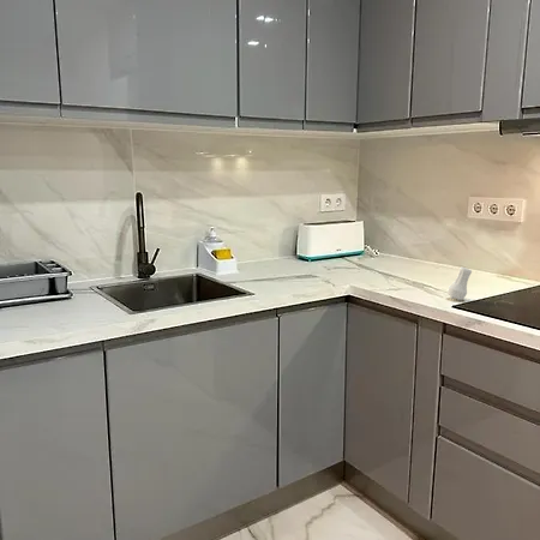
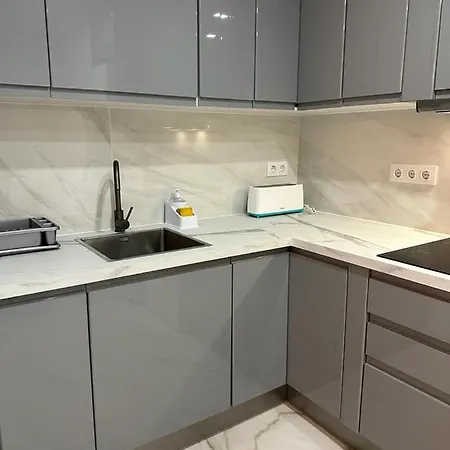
- vase [446,266,473,301]
